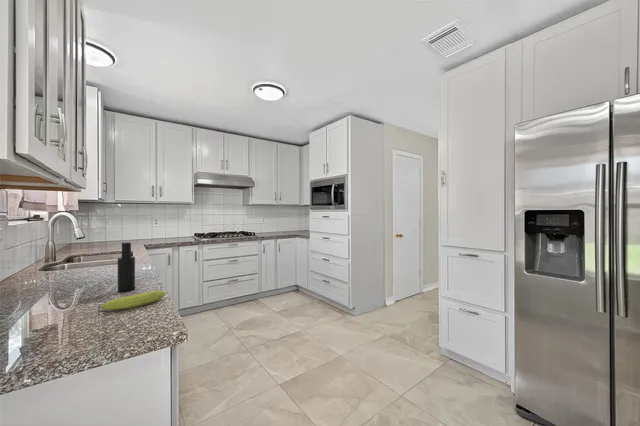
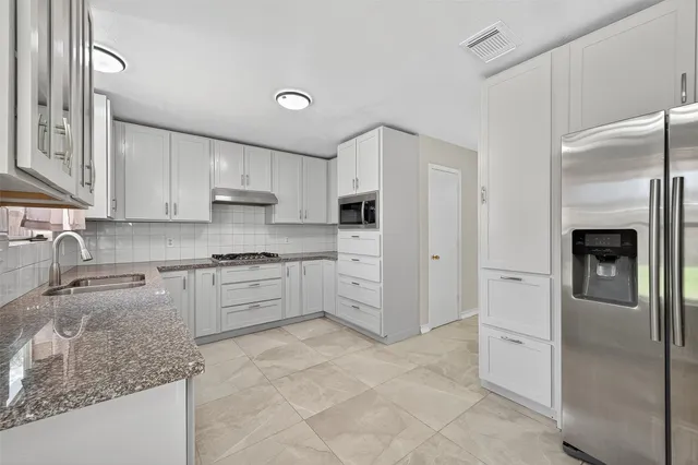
- fruit [98,290,166,311]
- soap dispenser [117,242,136,293]
